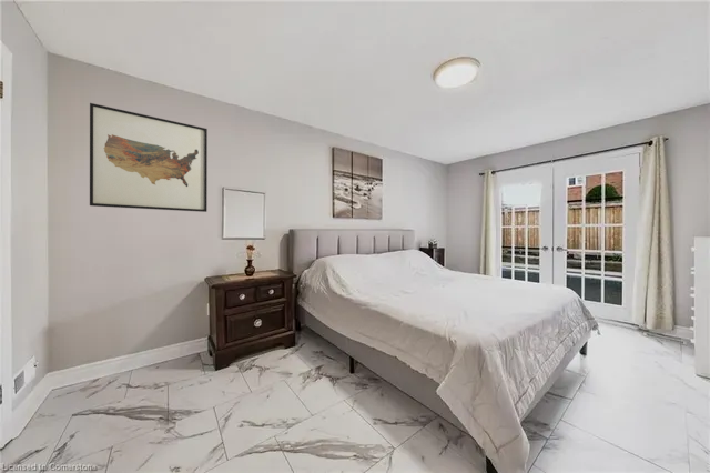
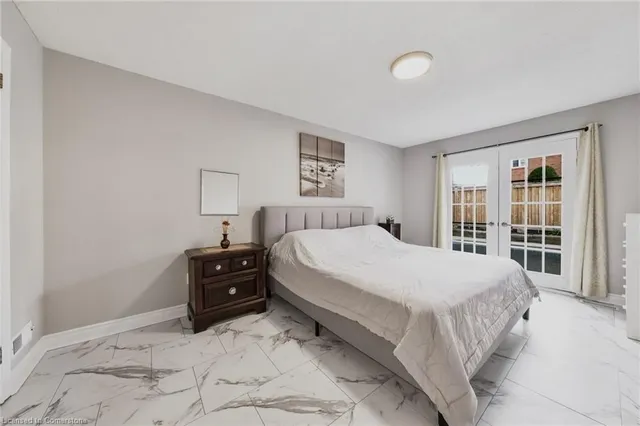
- wall art [89,102,209,213]
